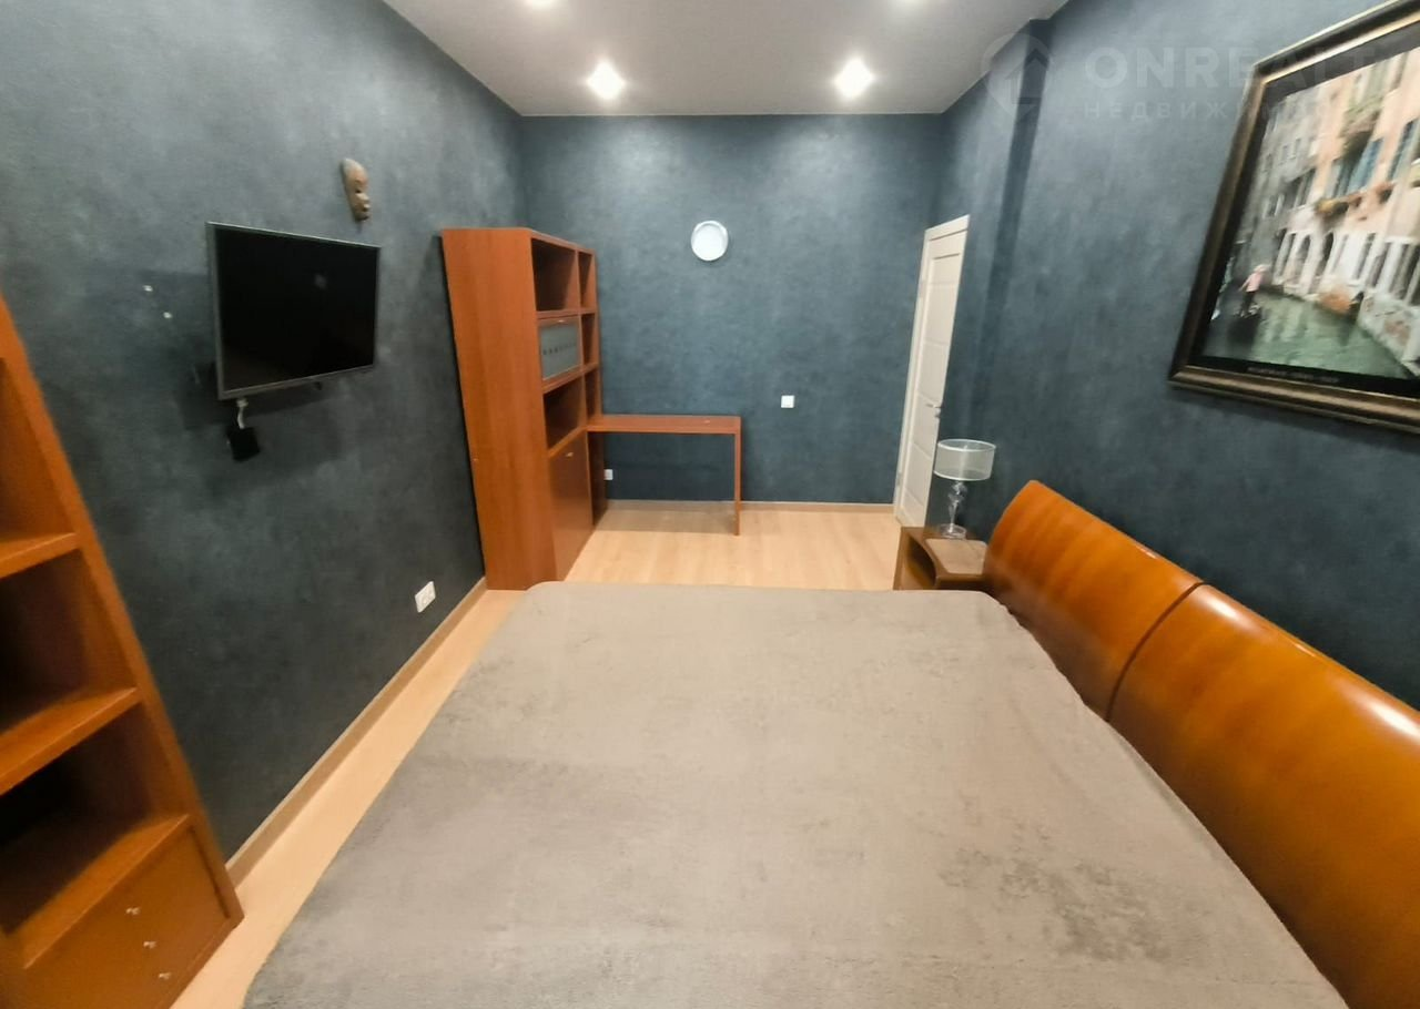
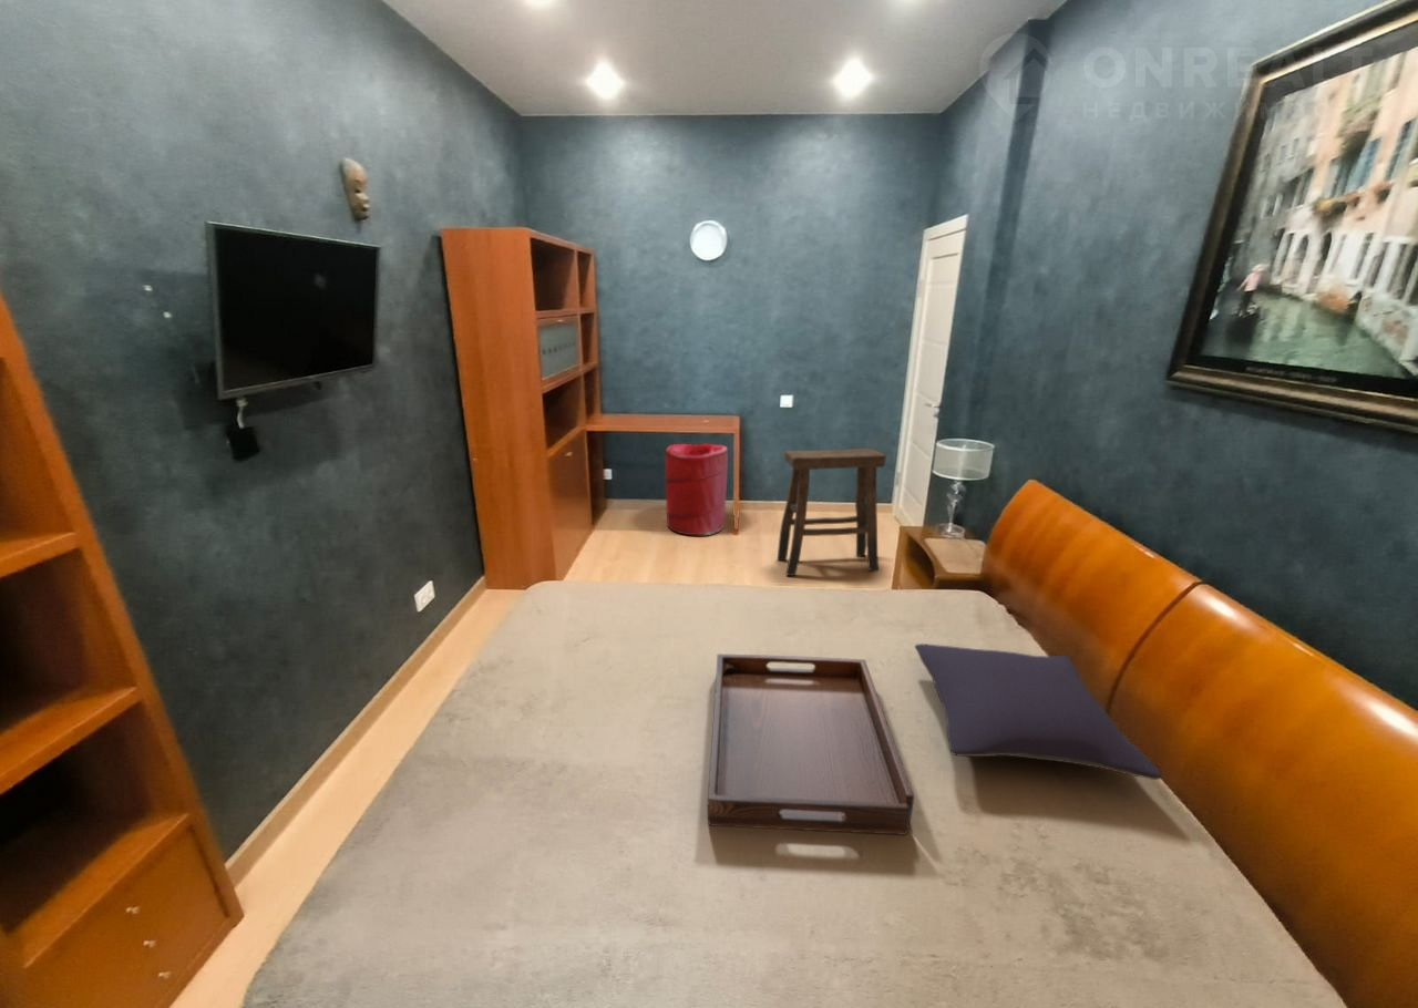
+ pillow [914,642,1163,781]
+ serving tray [707,654,915,836]
+ laundry hamper [665,443,729,536]
+ stool [777,448,886,577]
